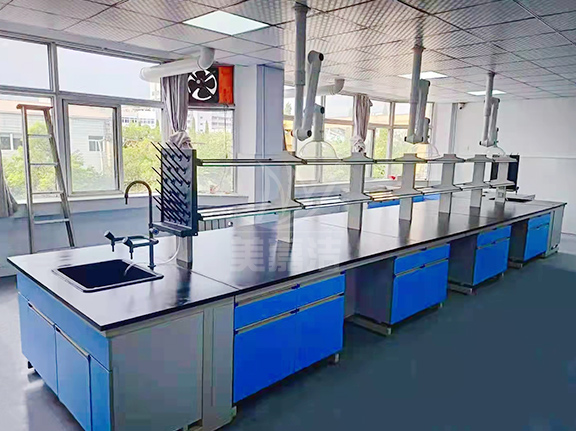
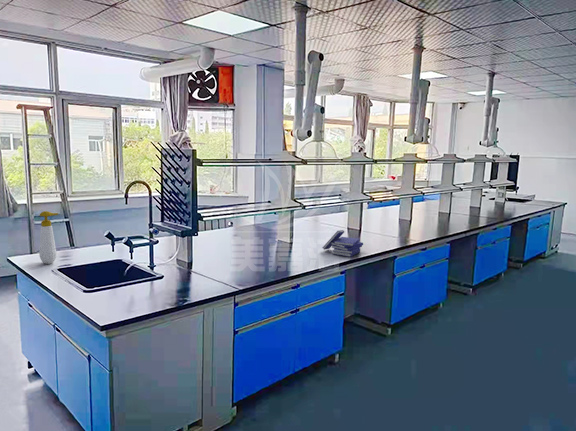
+ book [322,229,364,258]
+ soap bottle [38,210,59,265]
